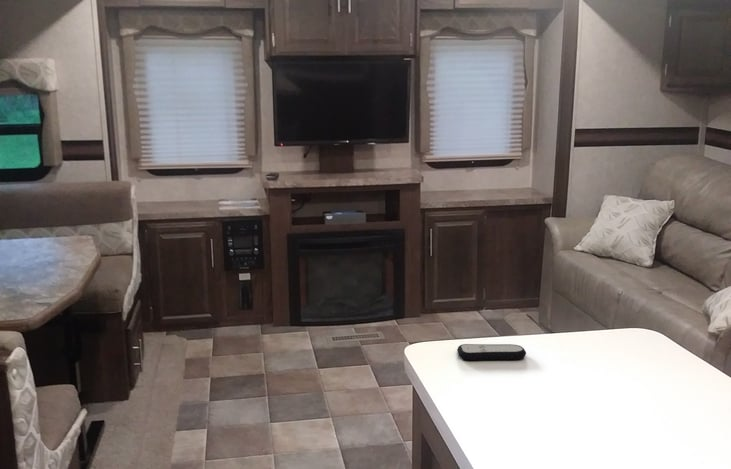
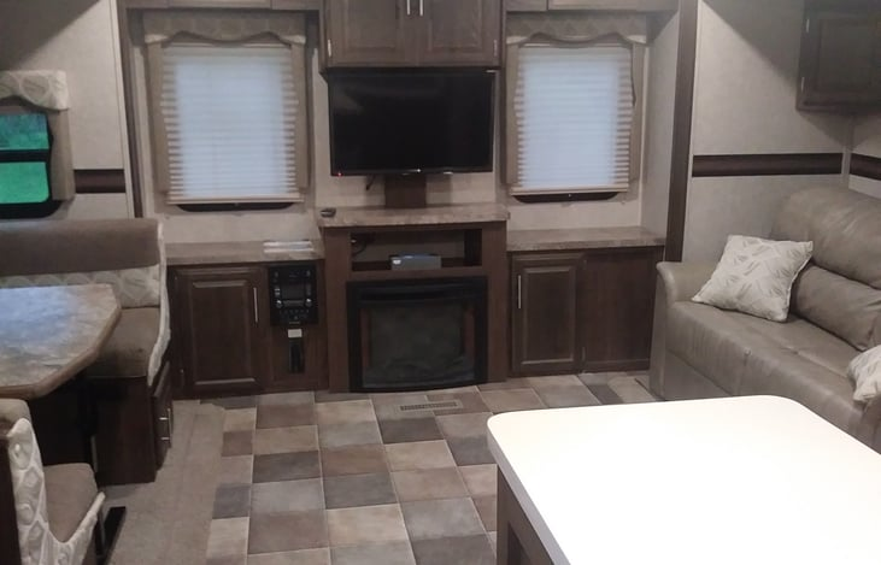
- remote control [456,343,527,361]
